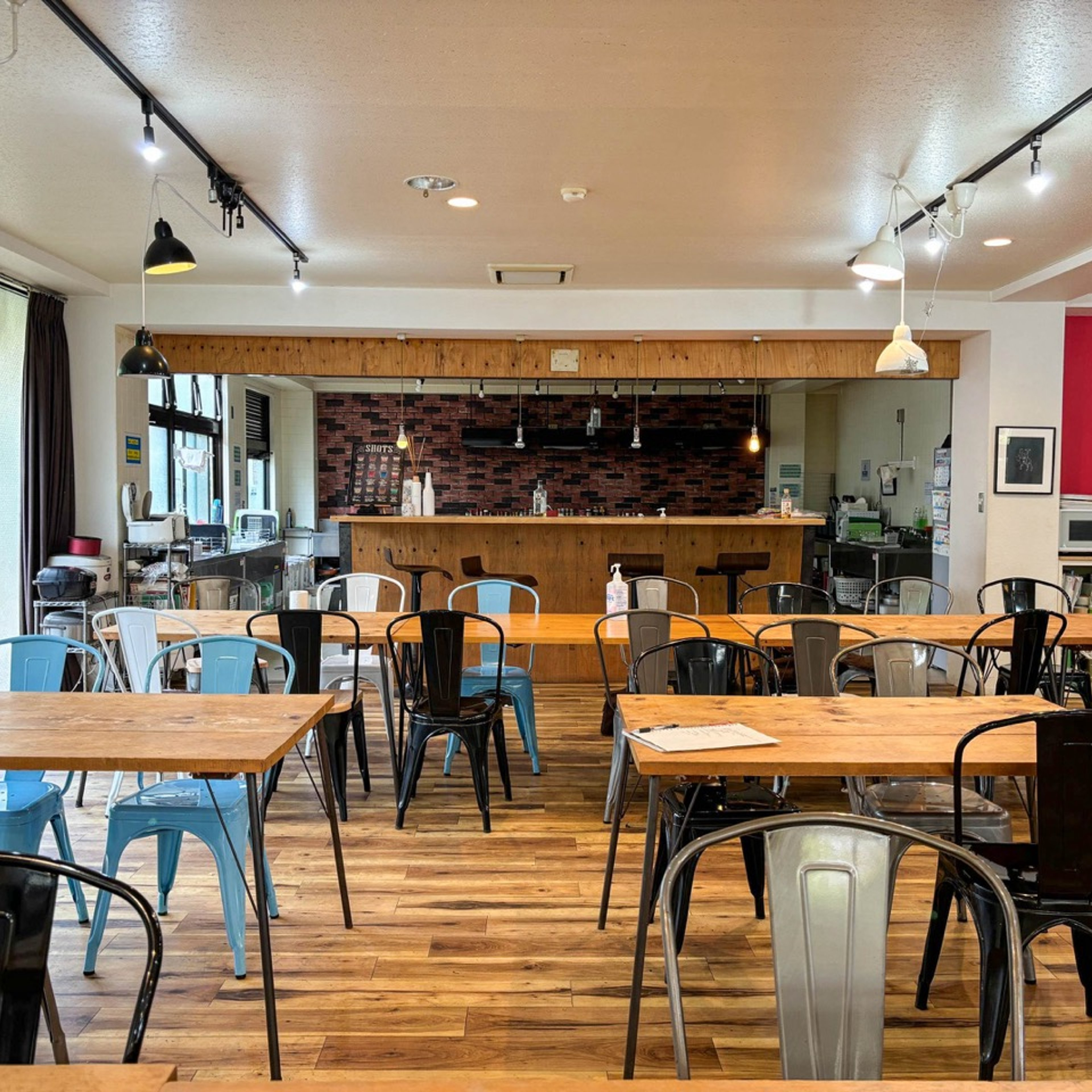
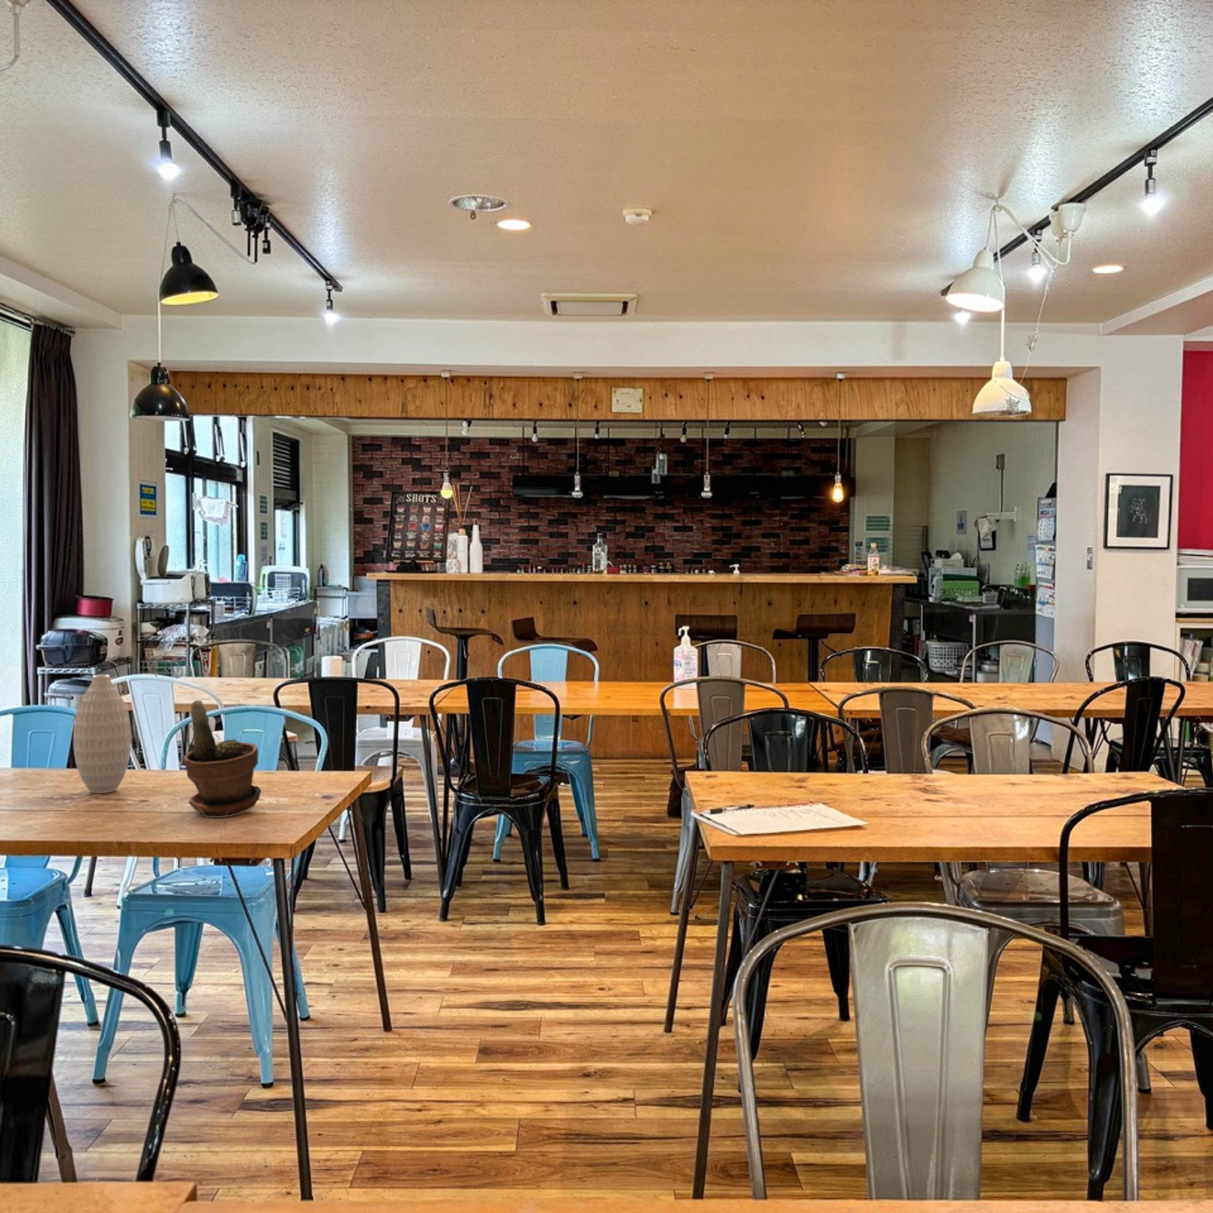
+ vase [73,674,131,793]
+ potted plant [183,700,262,818]
